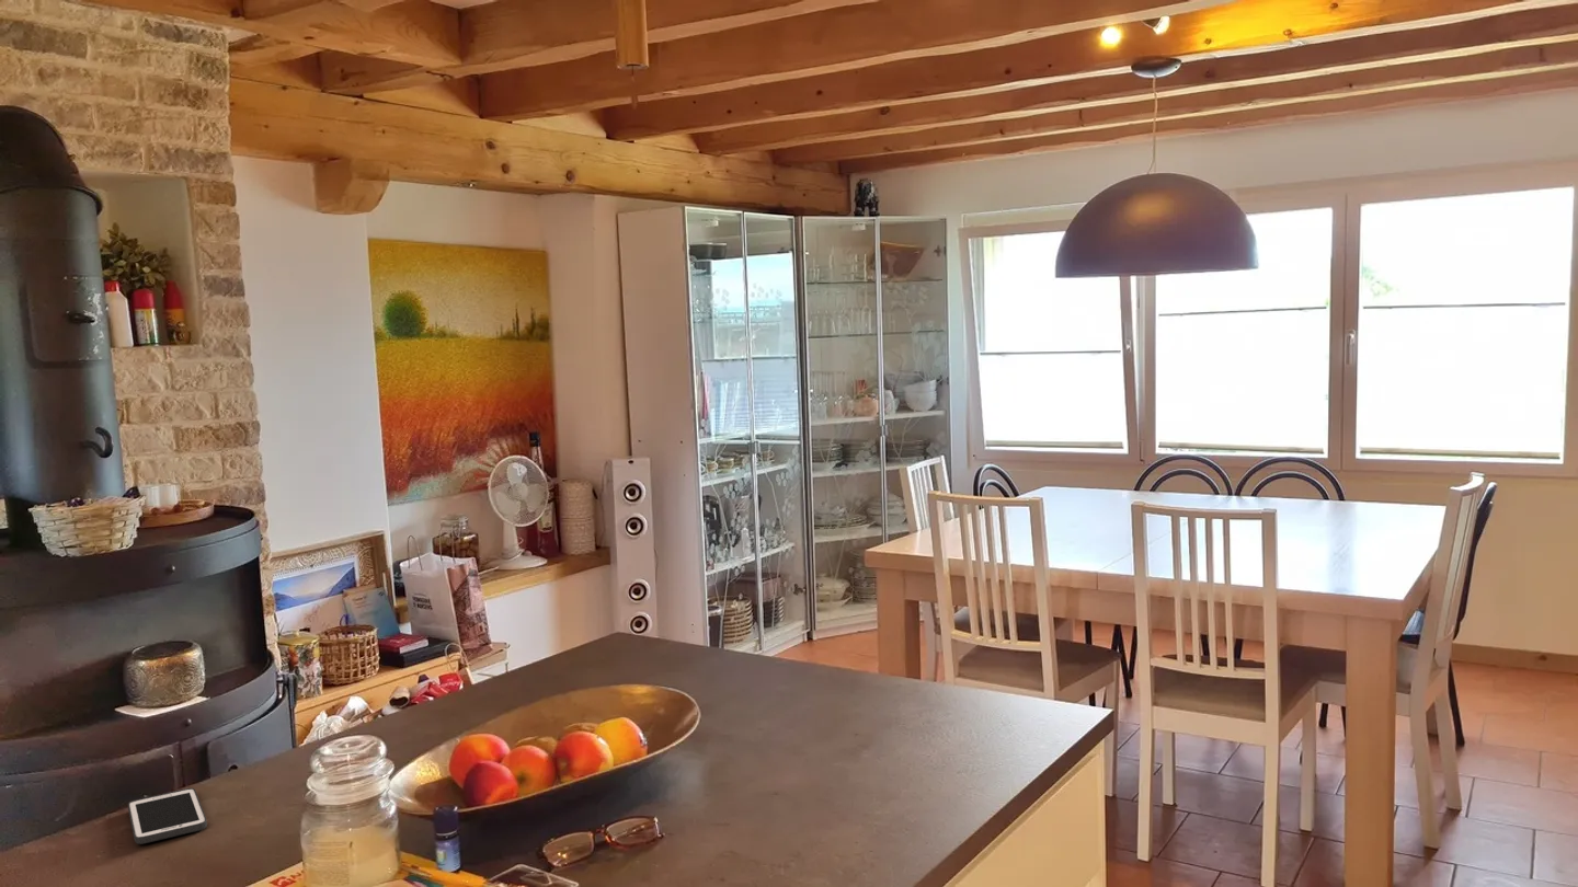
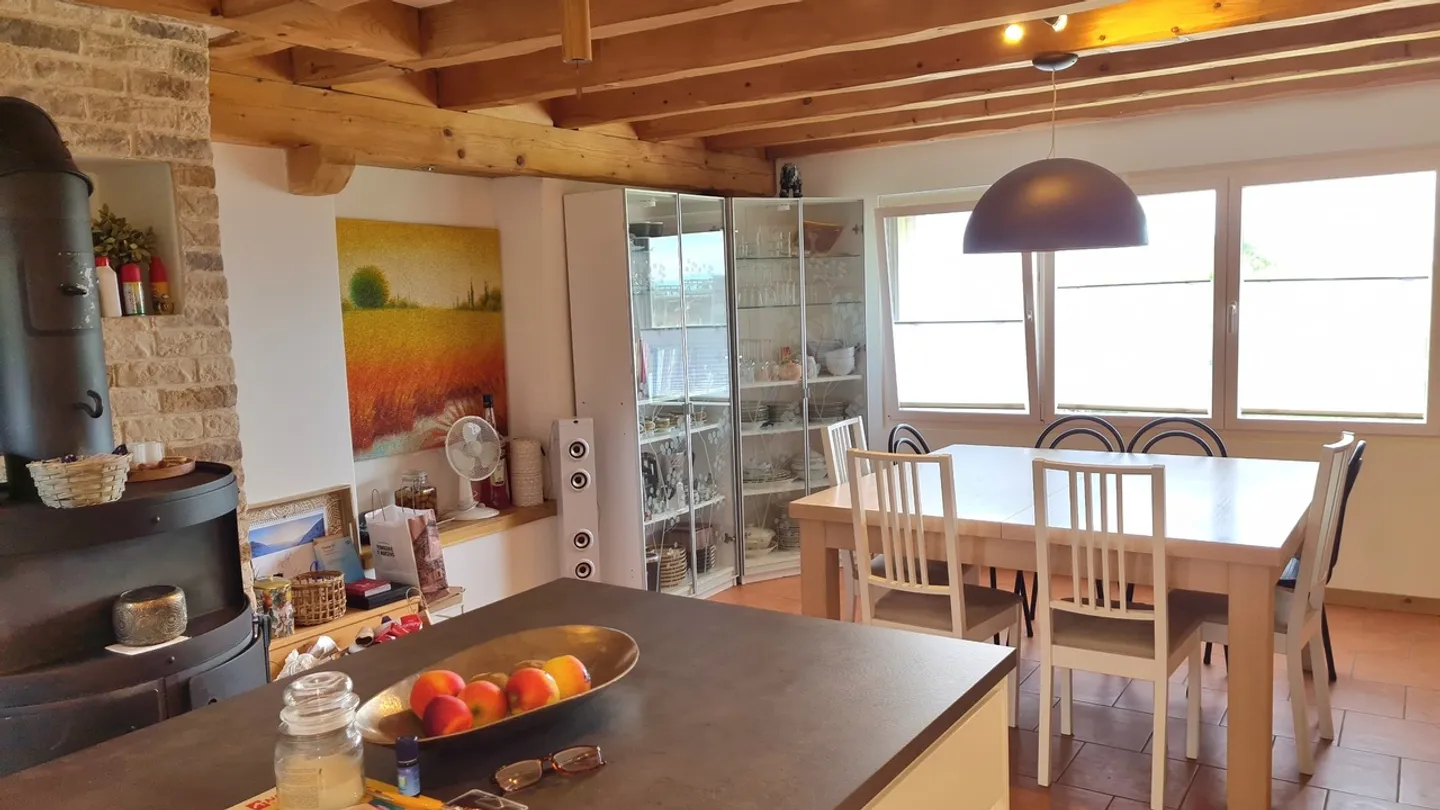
- cell phone [127,787,208,845]
